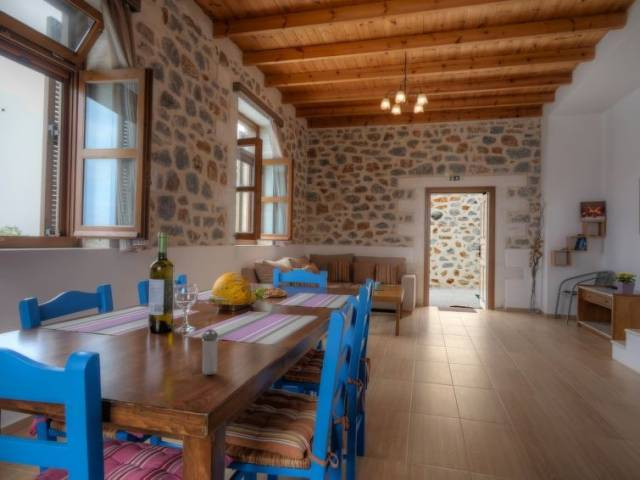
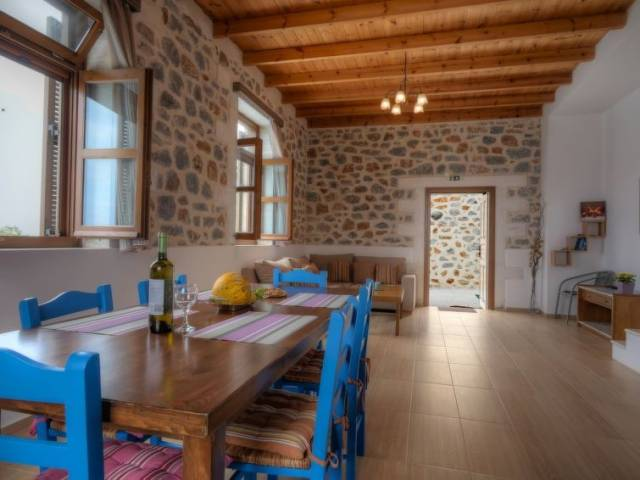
- shaker [201,328,219,376]
